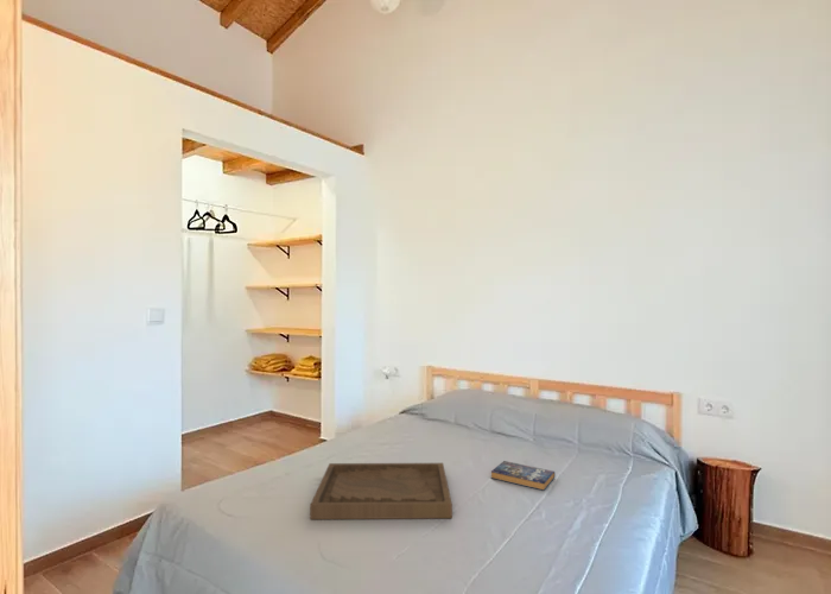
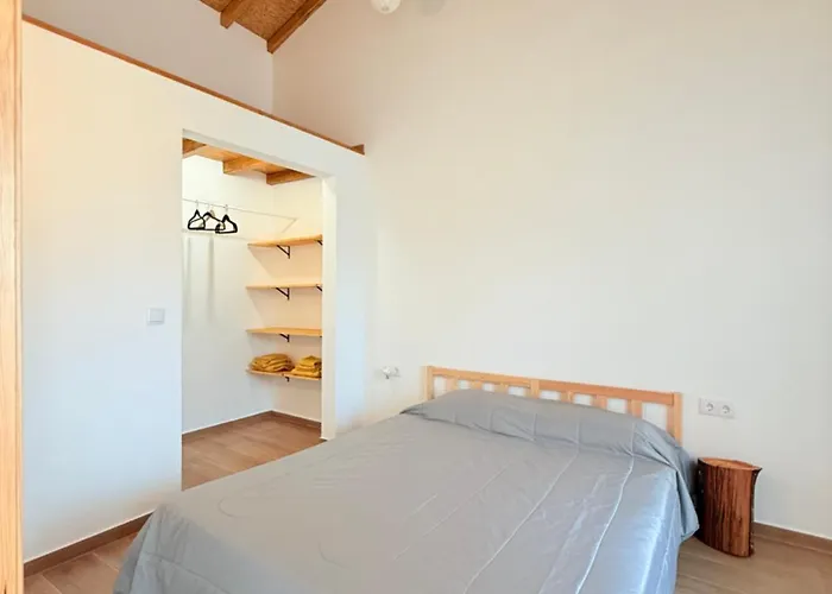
- tray [309,462,453,520]
- book [490,460,556,492]
